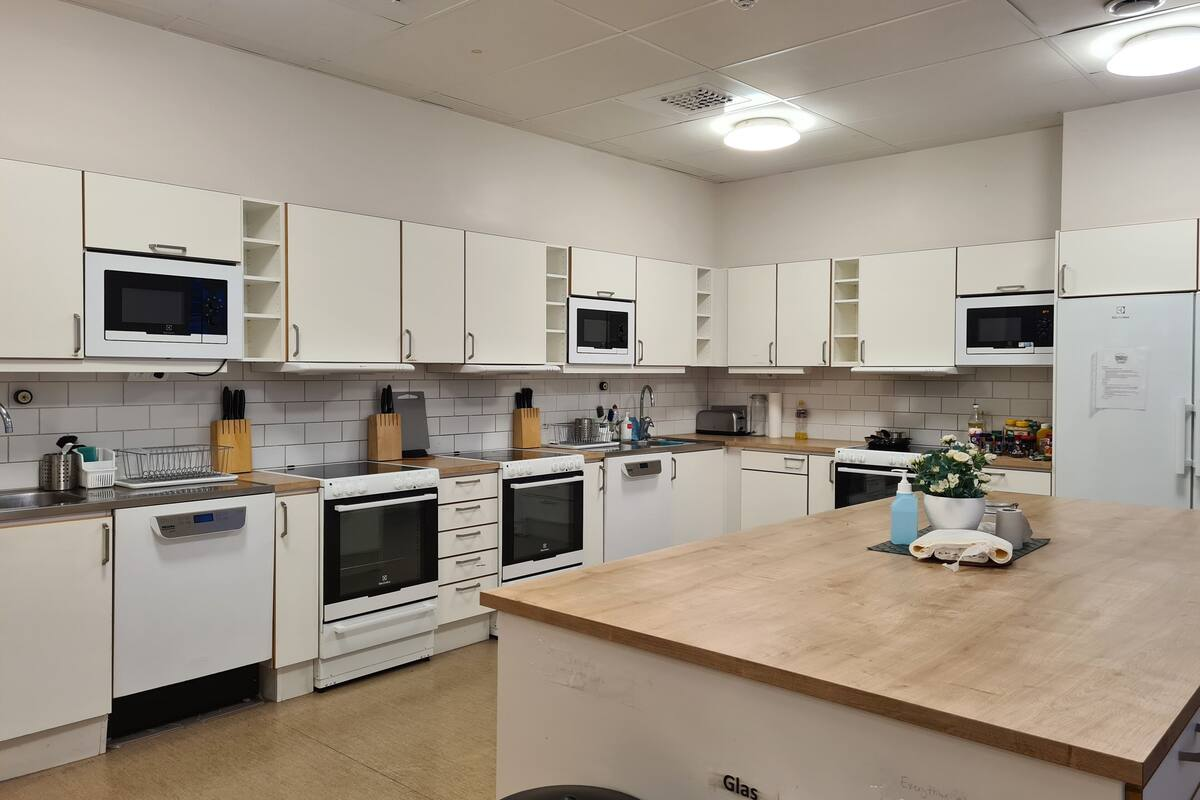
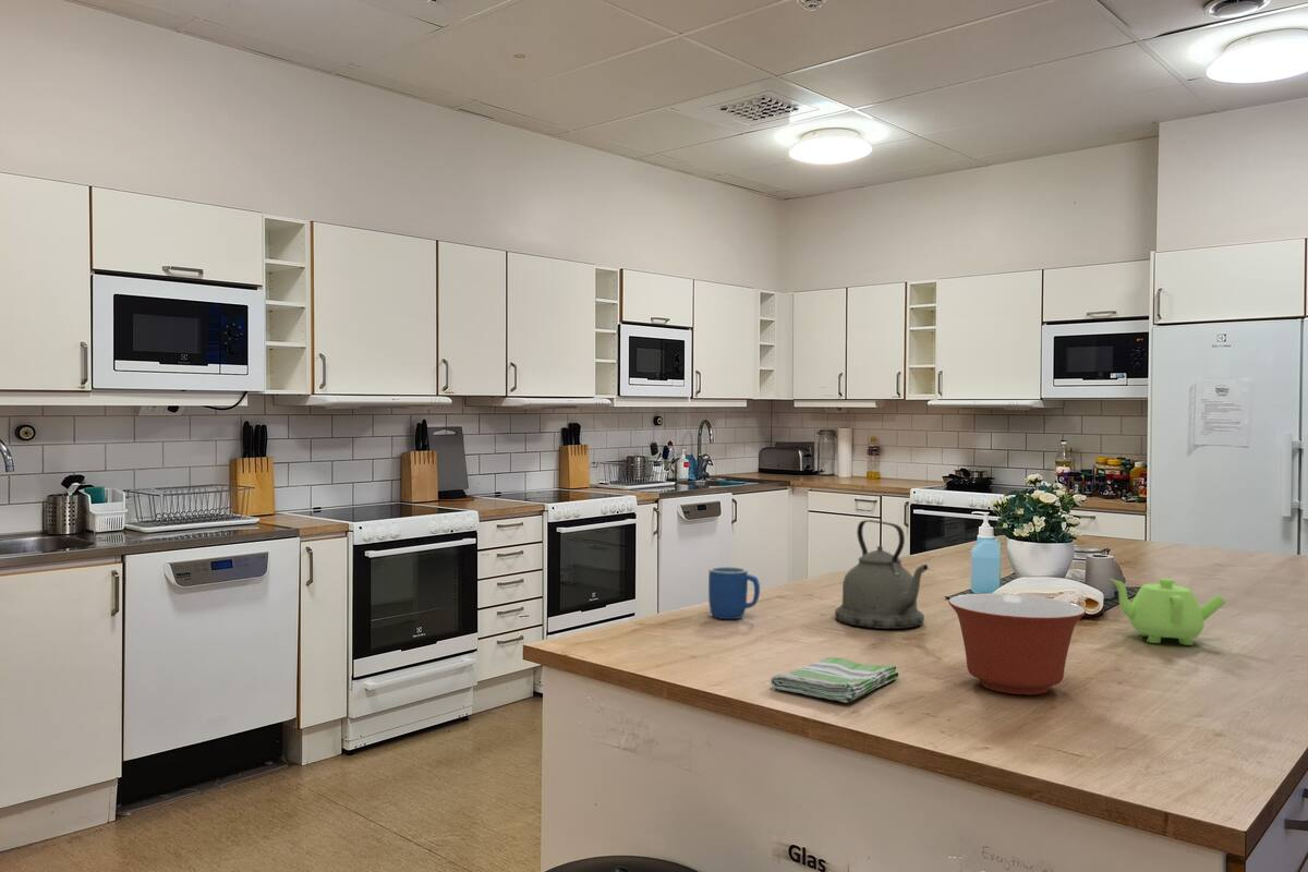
+ mixing bowl [947,592,1087,695]
+ dish towel [770,656,899,704]
+ mug [707,566,761,620]
+ kettle [834,519,929,630]
+ teapot [1109,578,1227,646]
